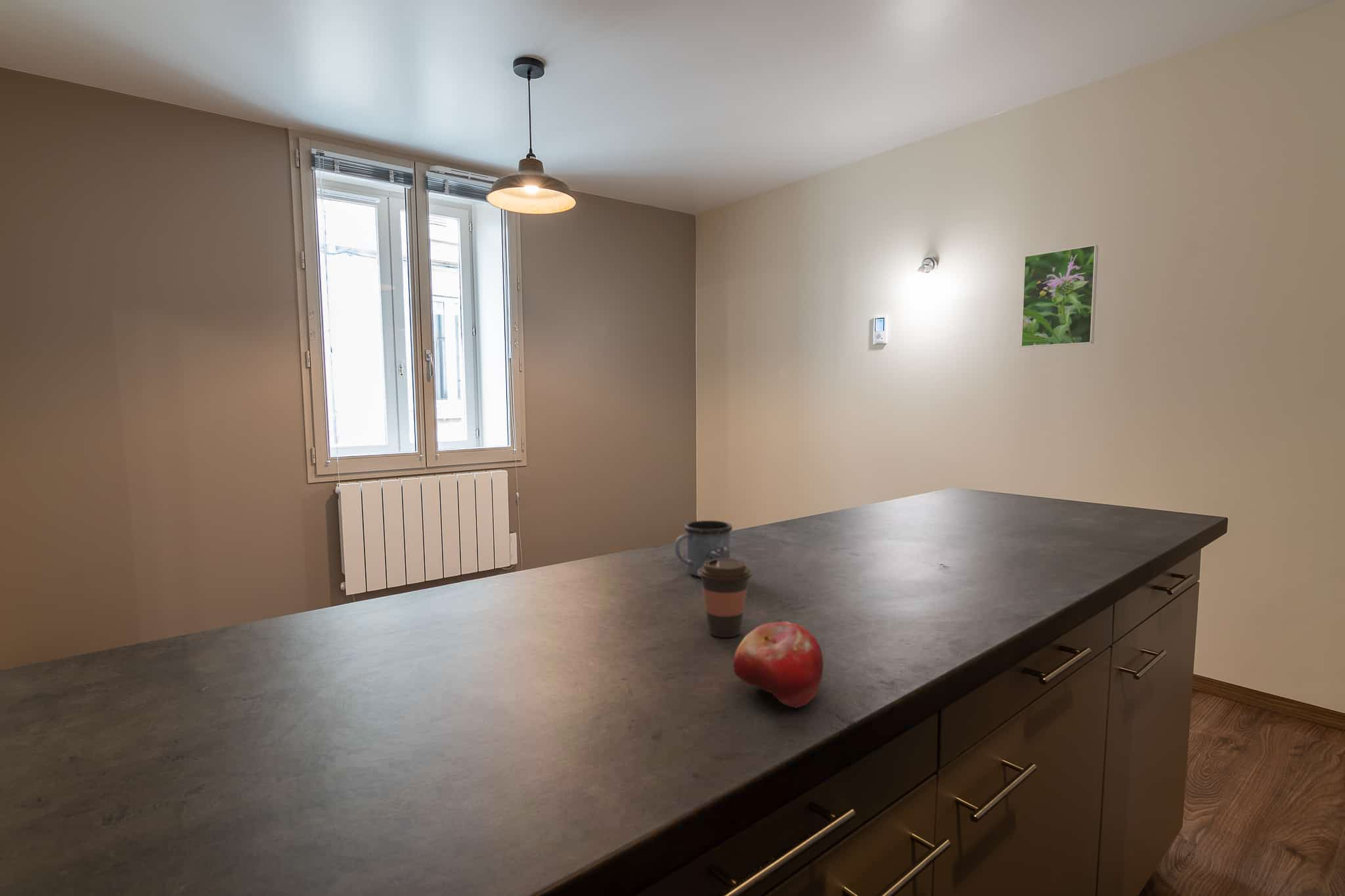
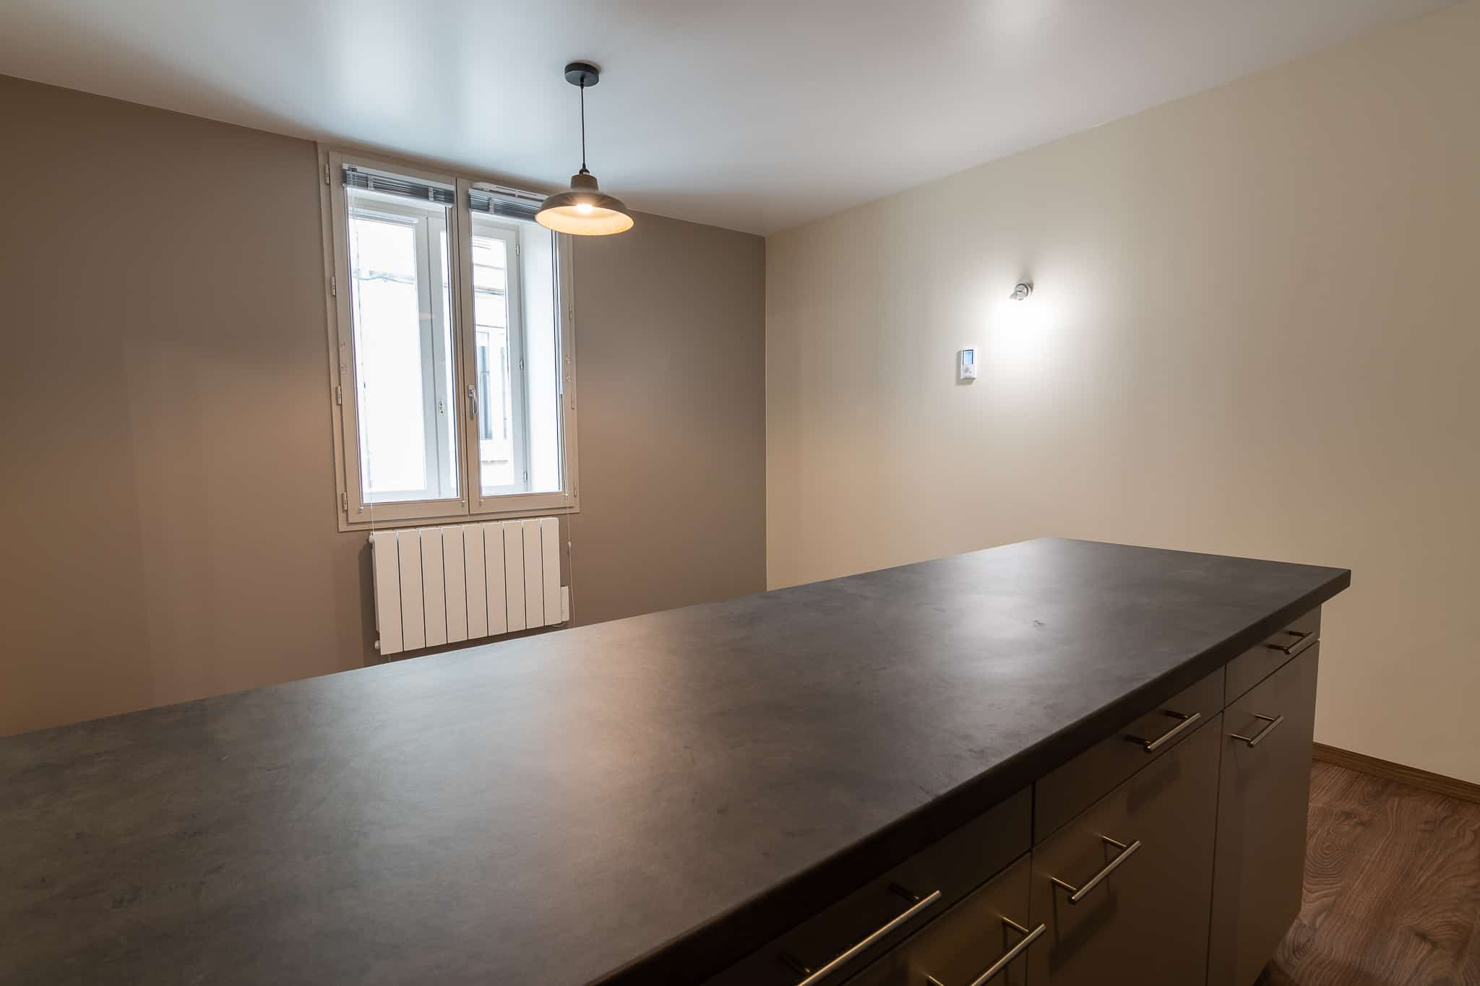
- fruit [733,621,824,708]
- mug [674,520,733,577]
- coffee cup [697,558,753,638]
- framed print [1021,244,1099,348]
